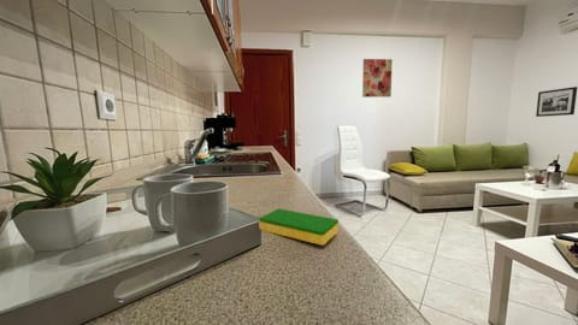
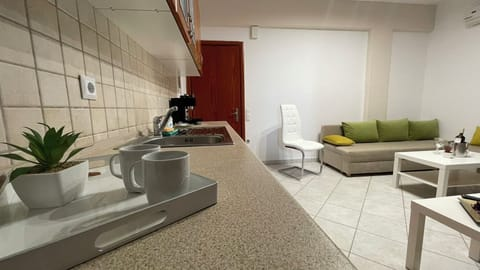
- wall art [361,58,394,99]
- picture frame [535,85,578,118]
- dish sponge [258,208,340,247]
